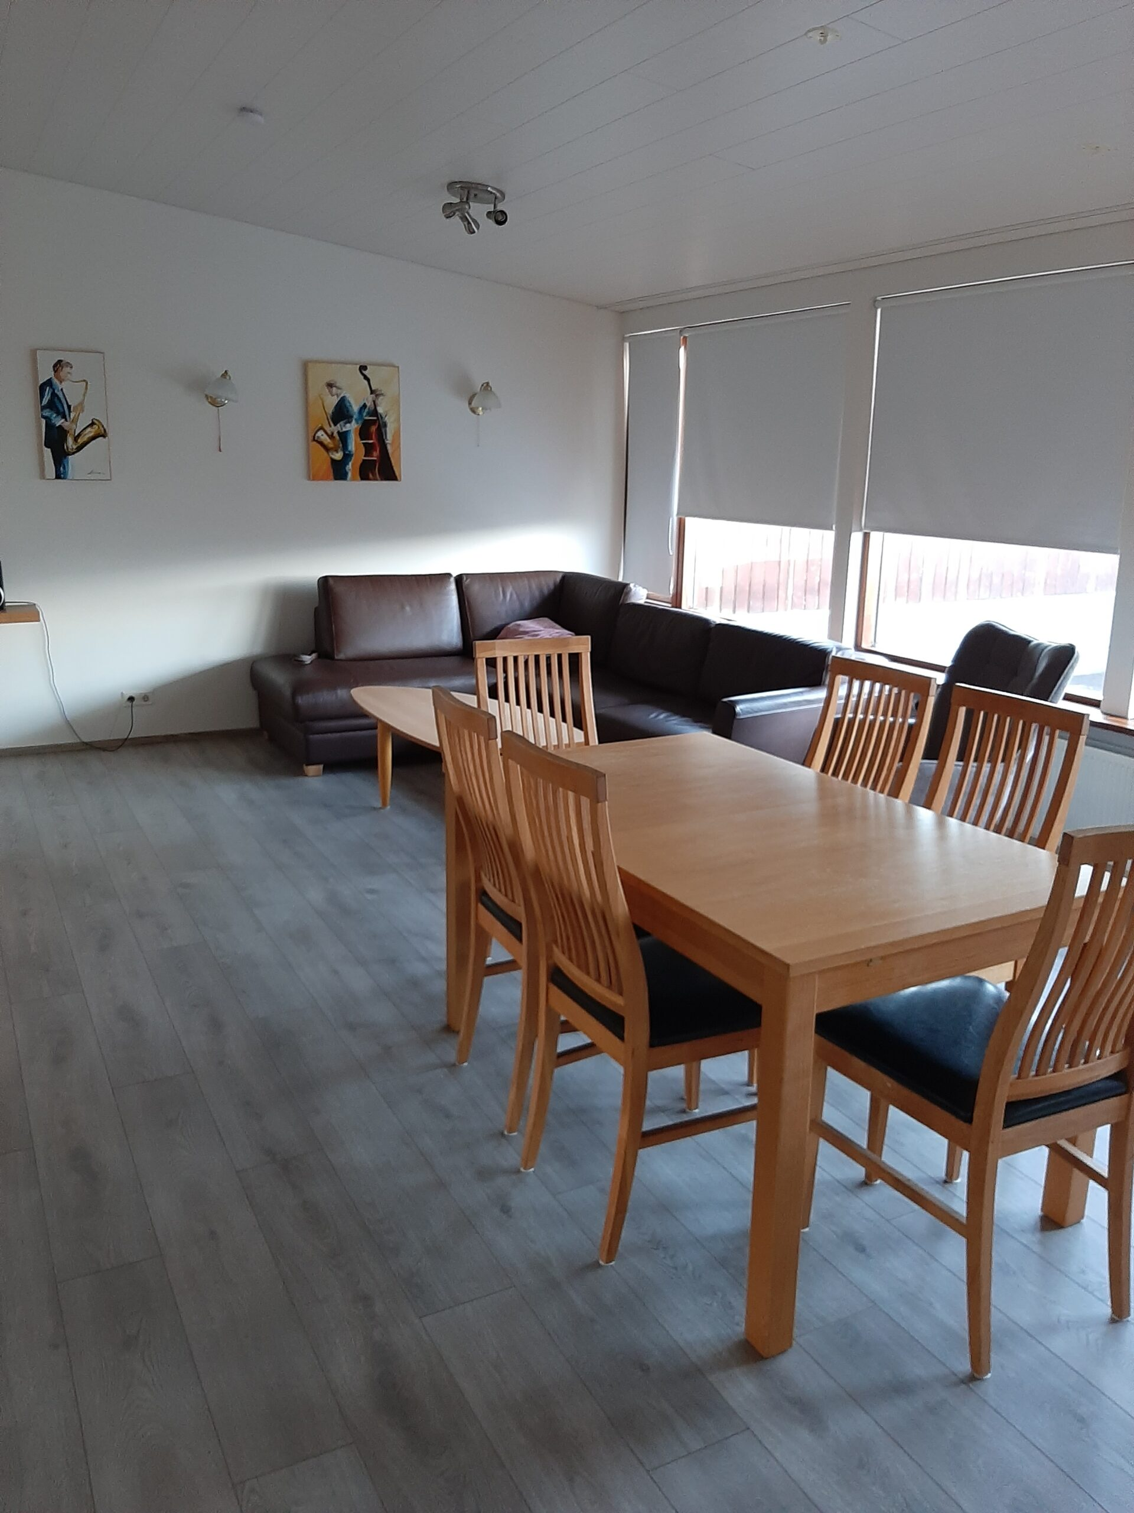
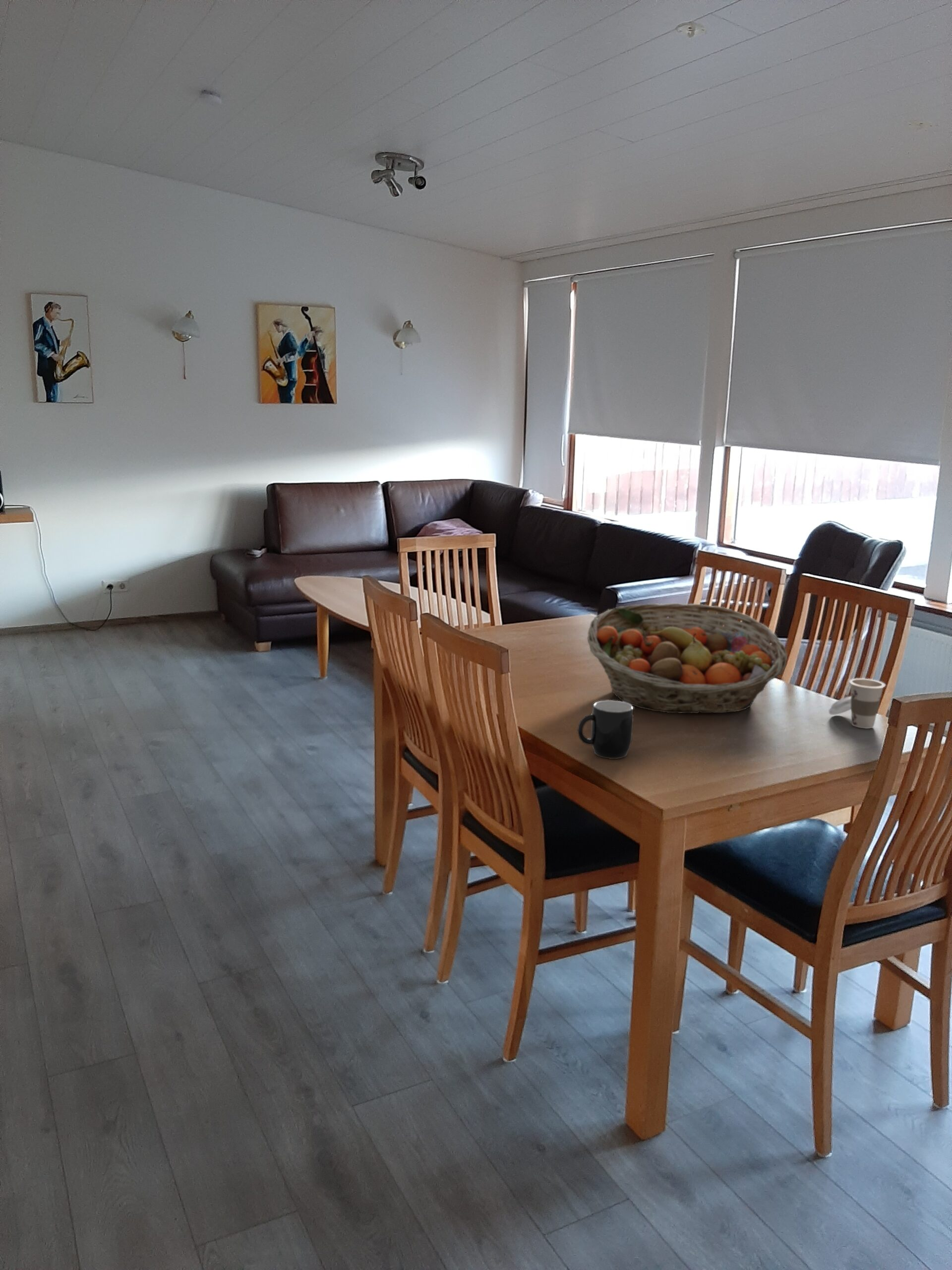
+ fruit basket [587,603,788,714]
+ mug [577,699,634,760]
+ cup [828,678,886,729]
